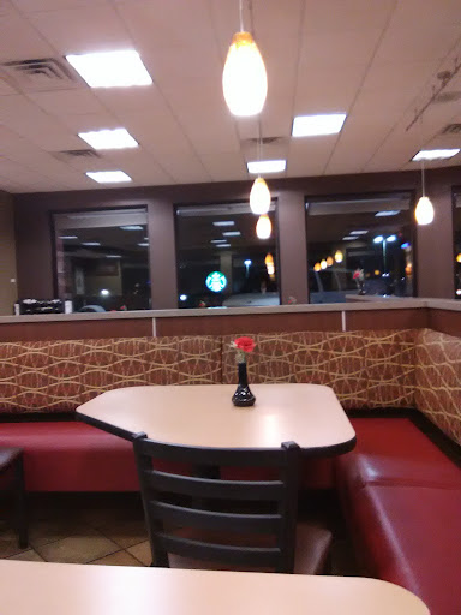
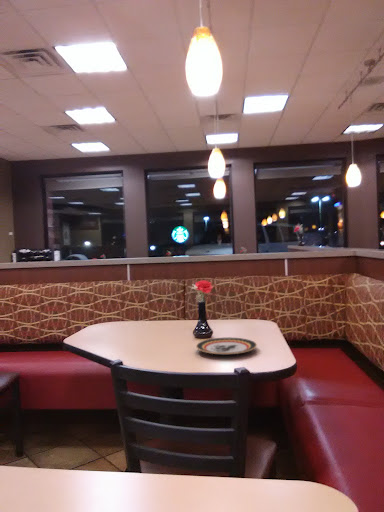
+ plate [195,337,258,355]
